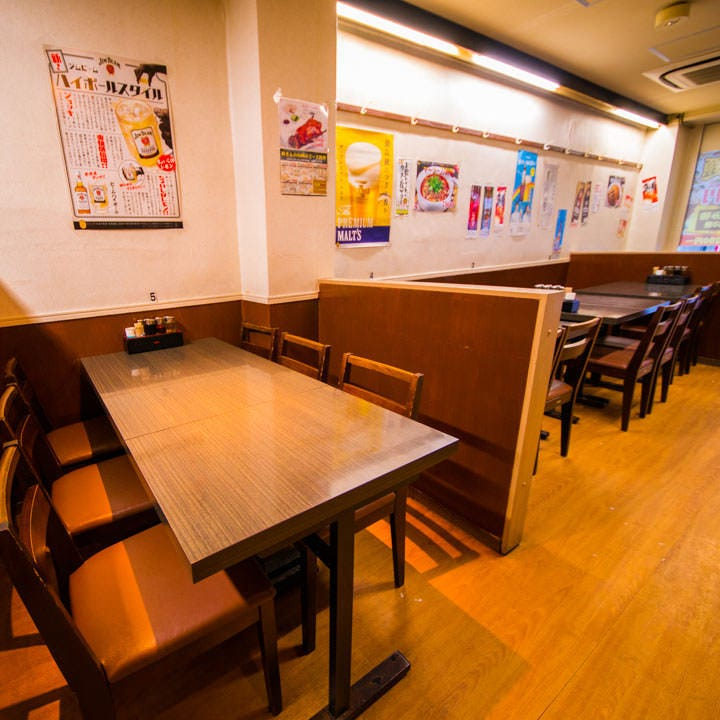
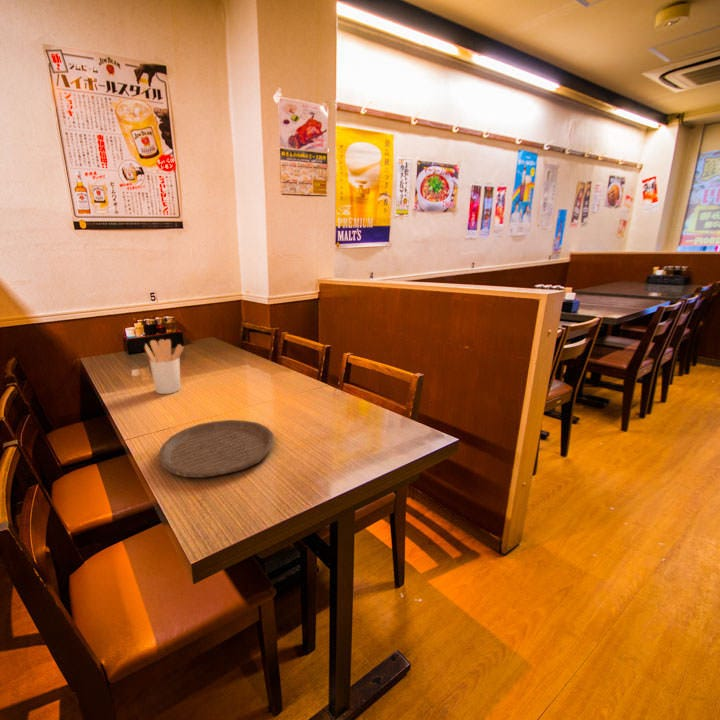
+ plate [157,419,275,478]
+ utensil holder [144,338,185,395]
